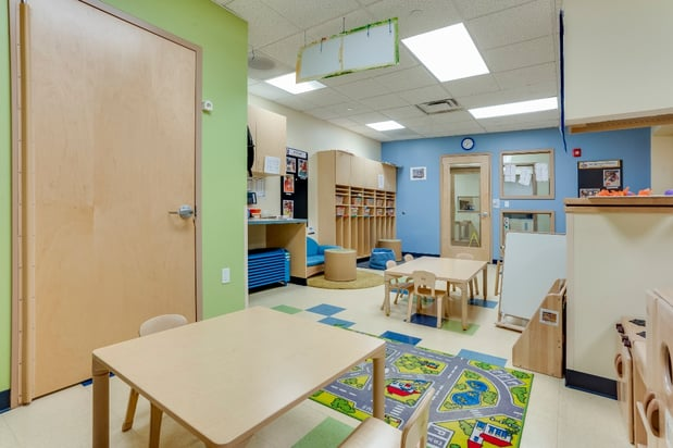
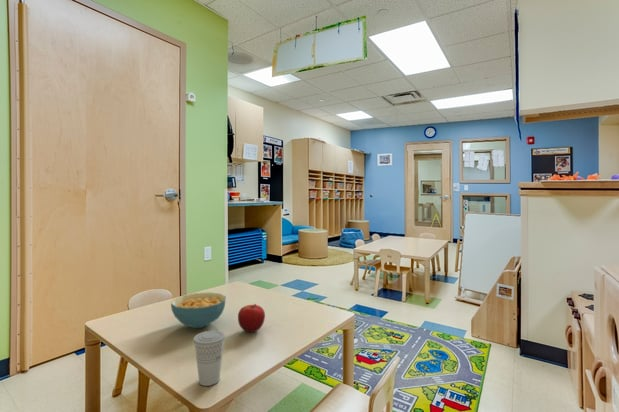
+ cup [192,330,227,387]
+ fruit [237,303,266,333]
+ cereal bowl [170,292,227,329]
